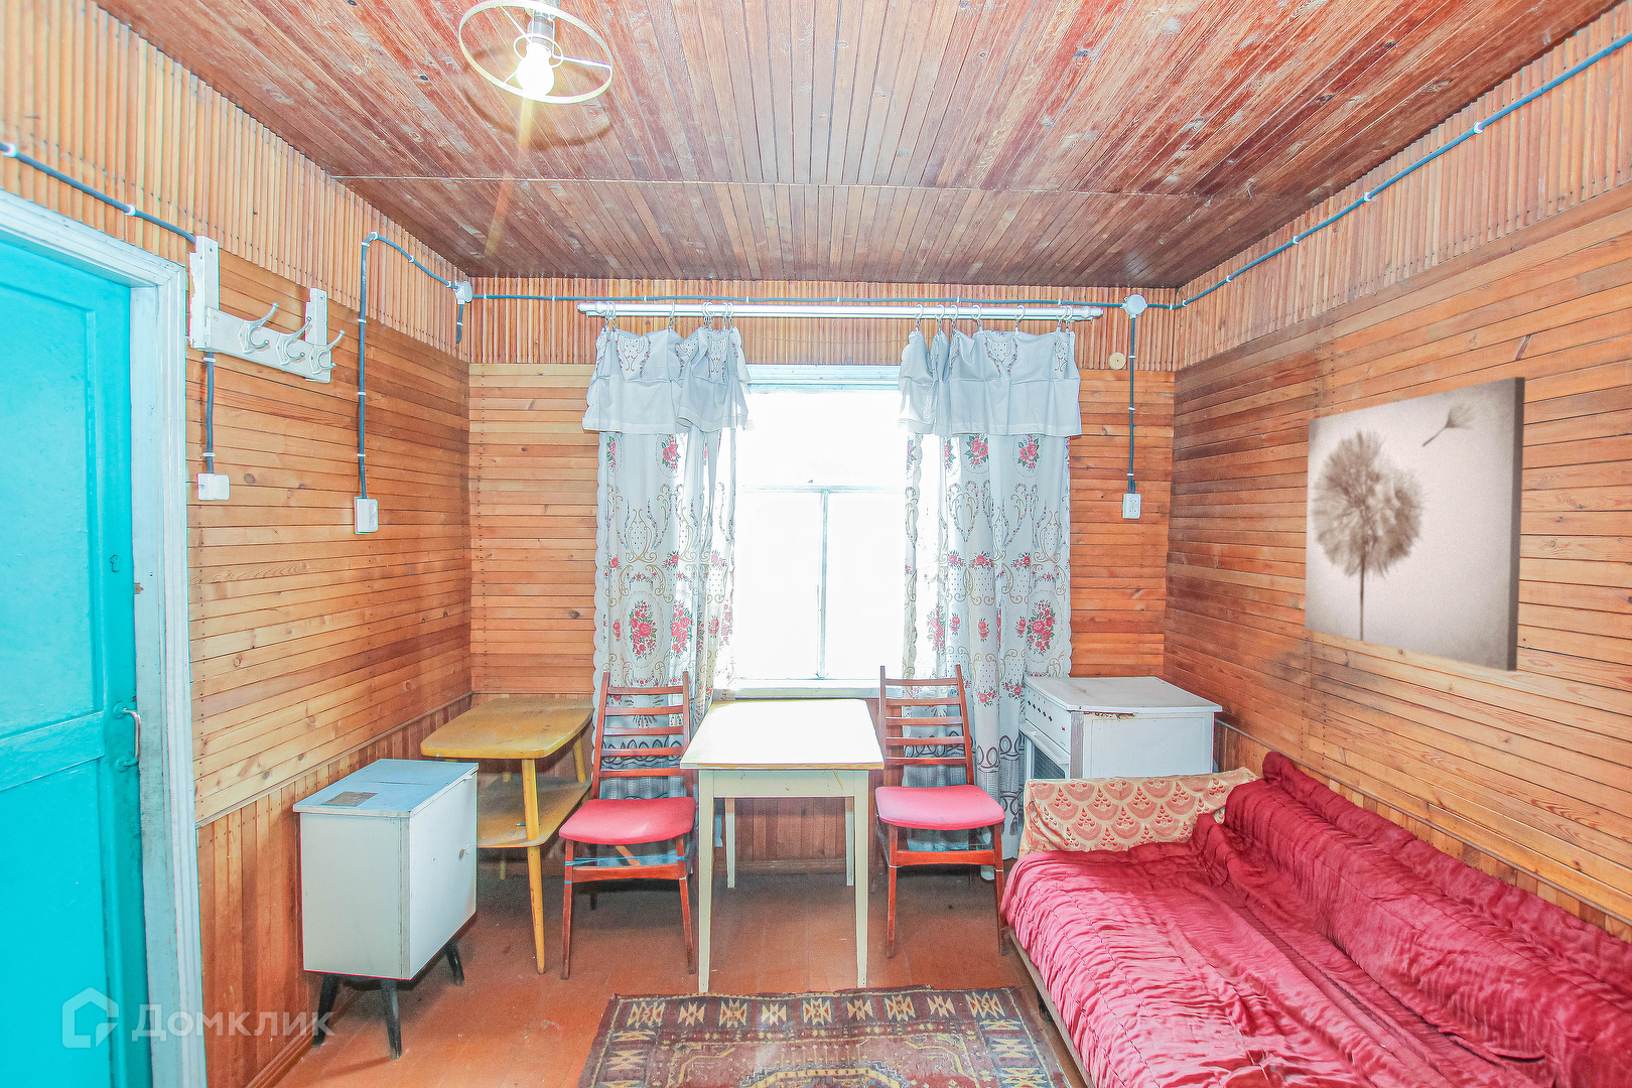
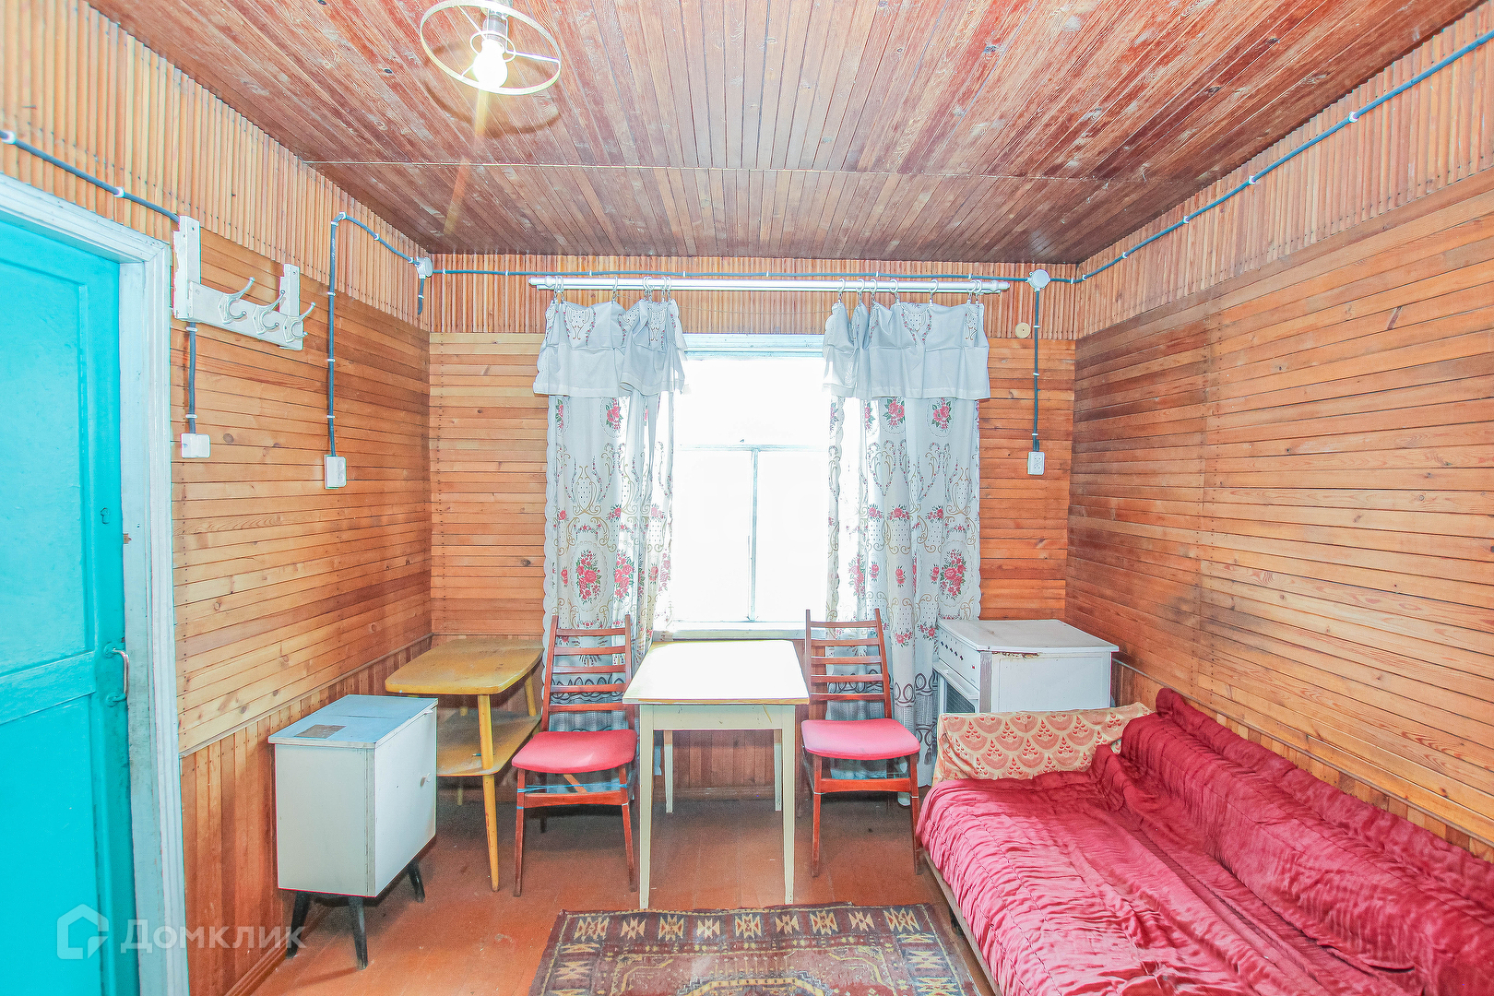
- wall art [1304,375,1526,672]
